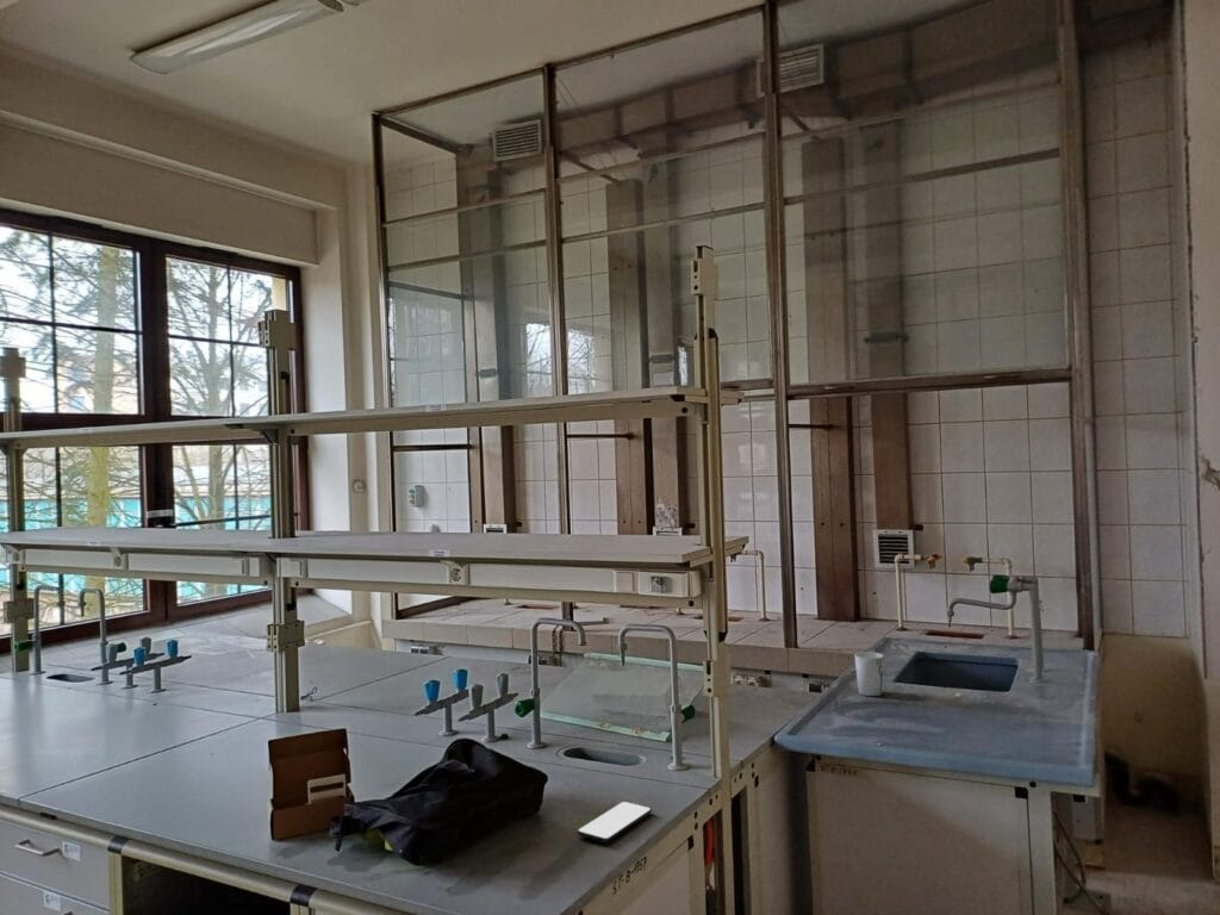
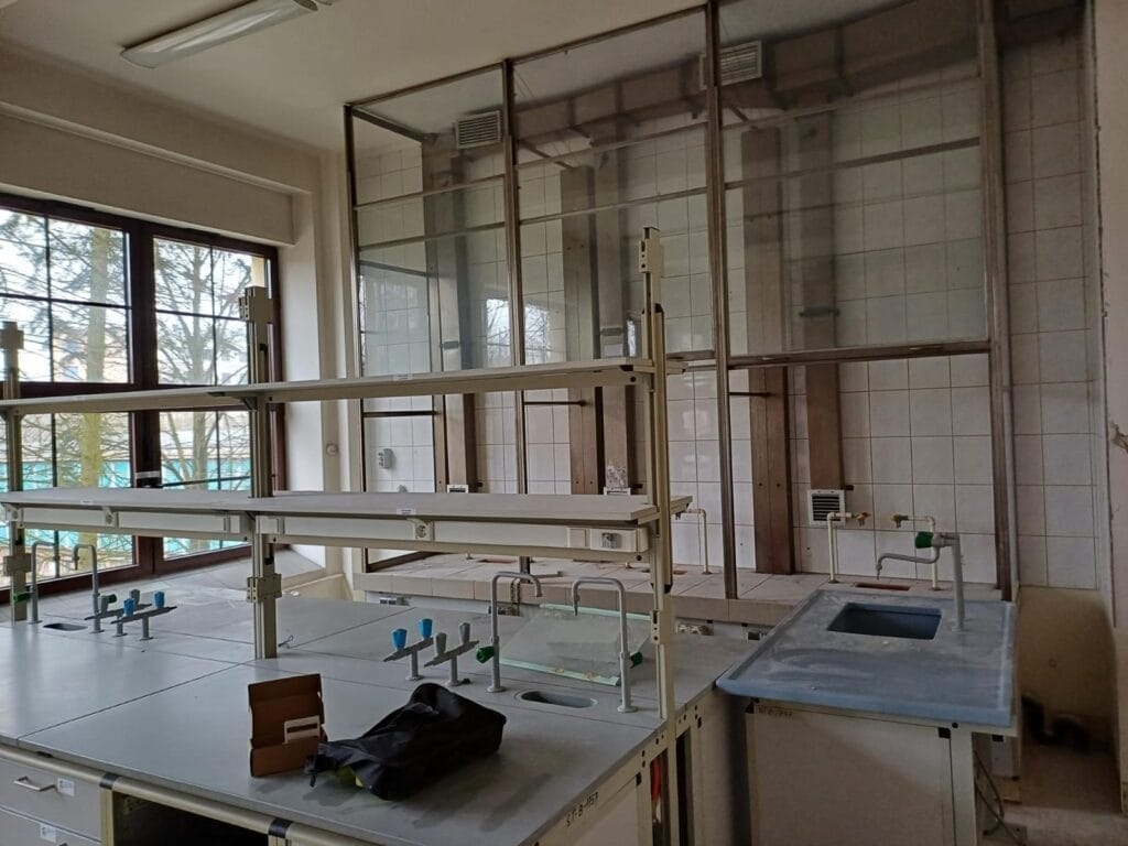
- cup [853,651,885,697]
- smartphone [575,801,653,844]
